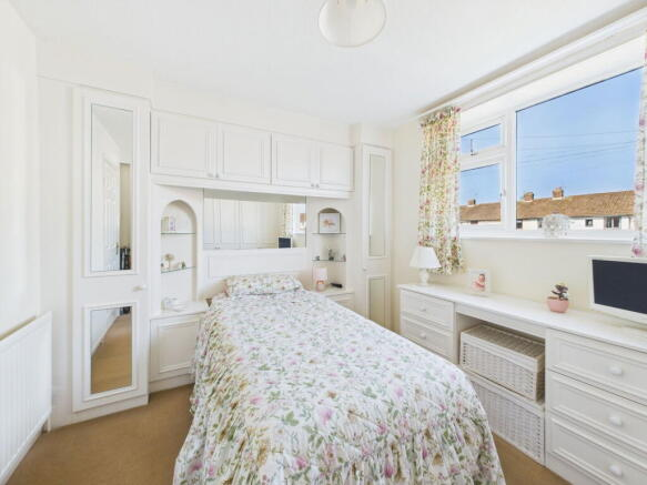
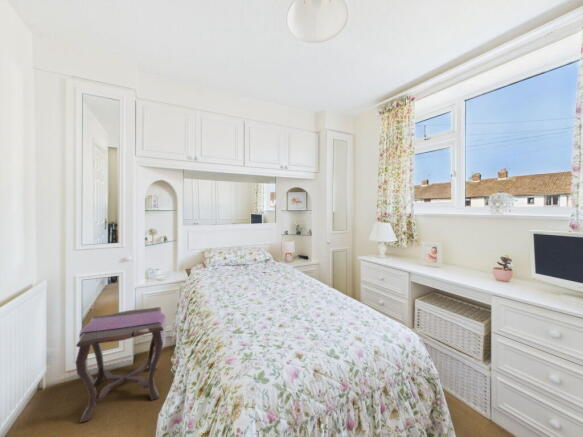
+ side table [75,306,167,424]
